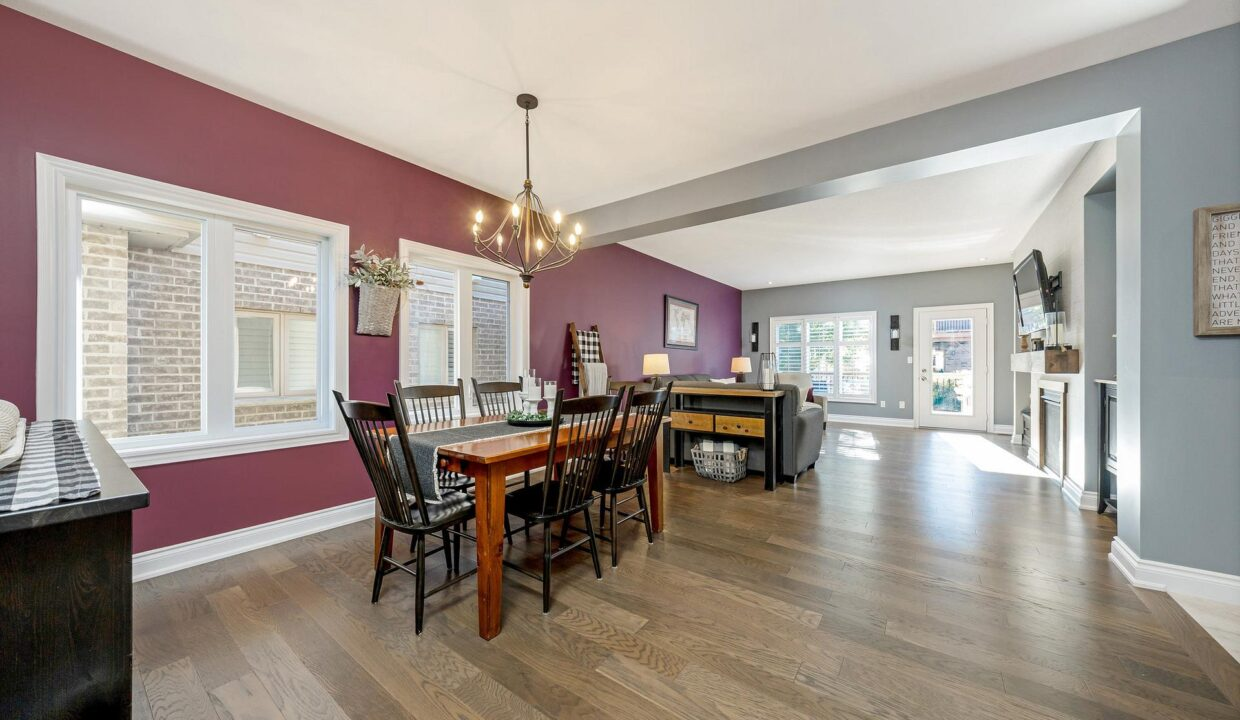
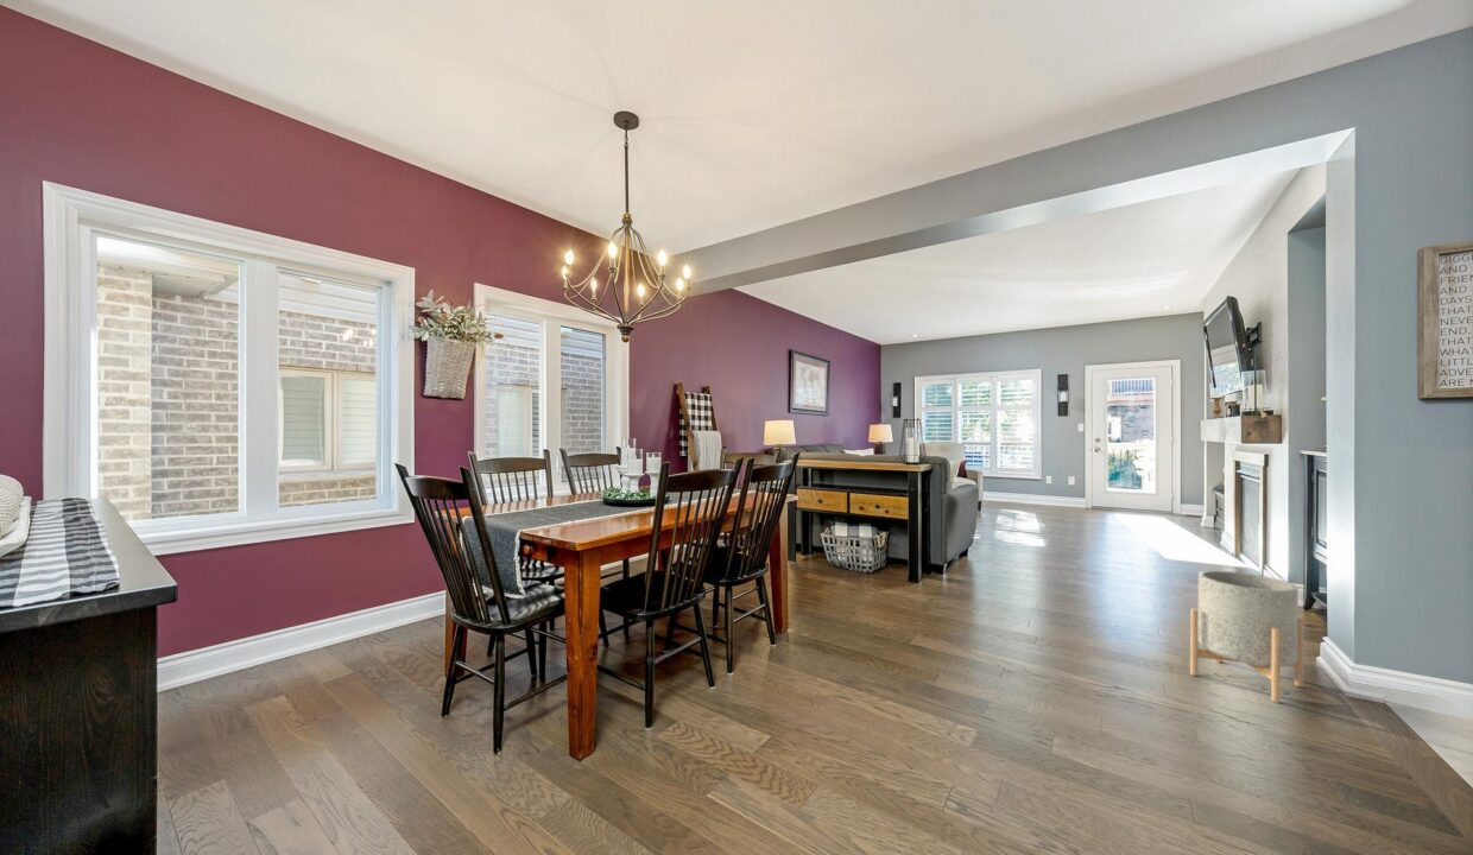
+ planter [1189,570,1304,704]
